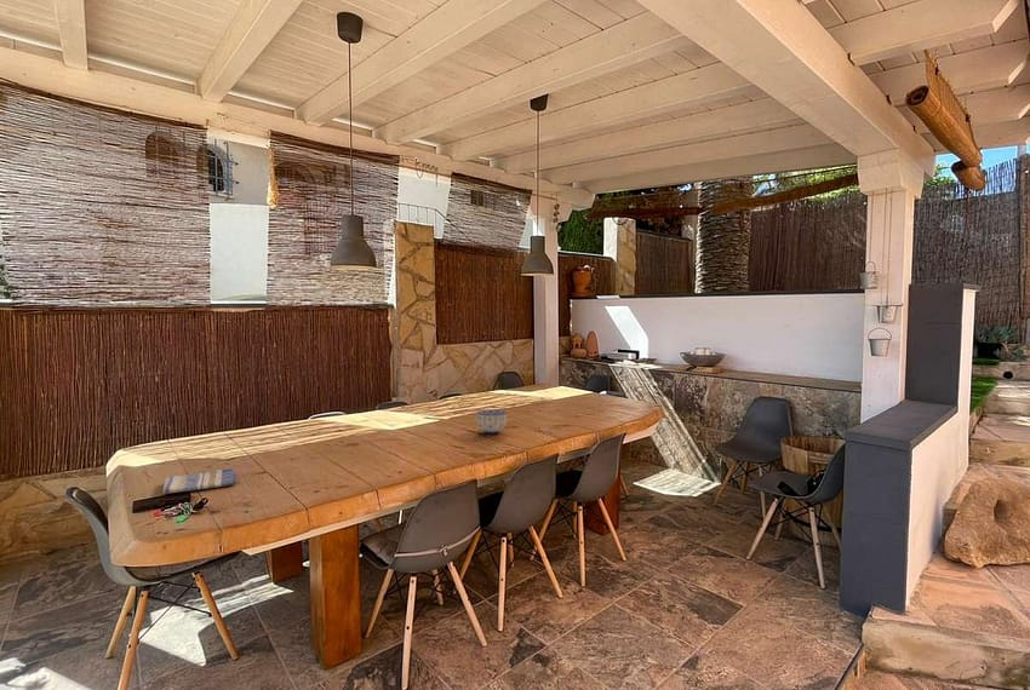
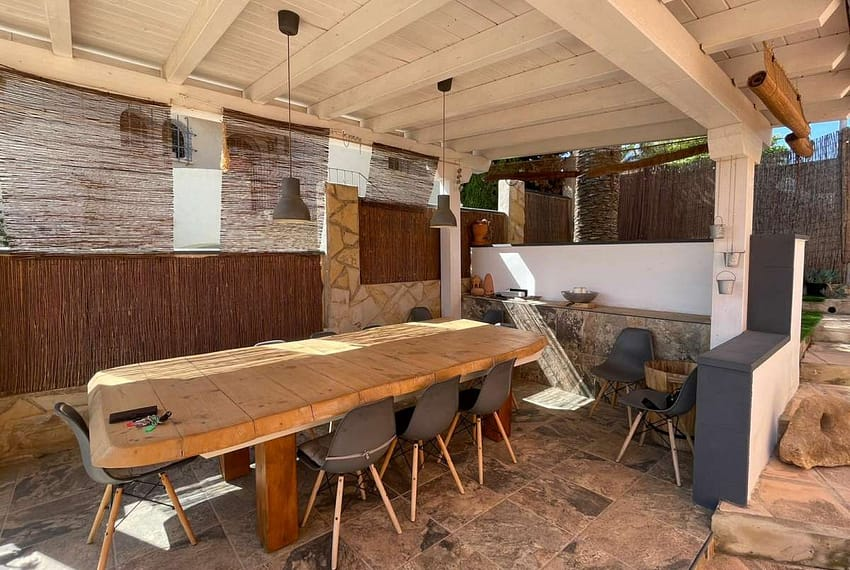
- dish towel [161,467,238,495]
- bowl [475,408,508,435]
